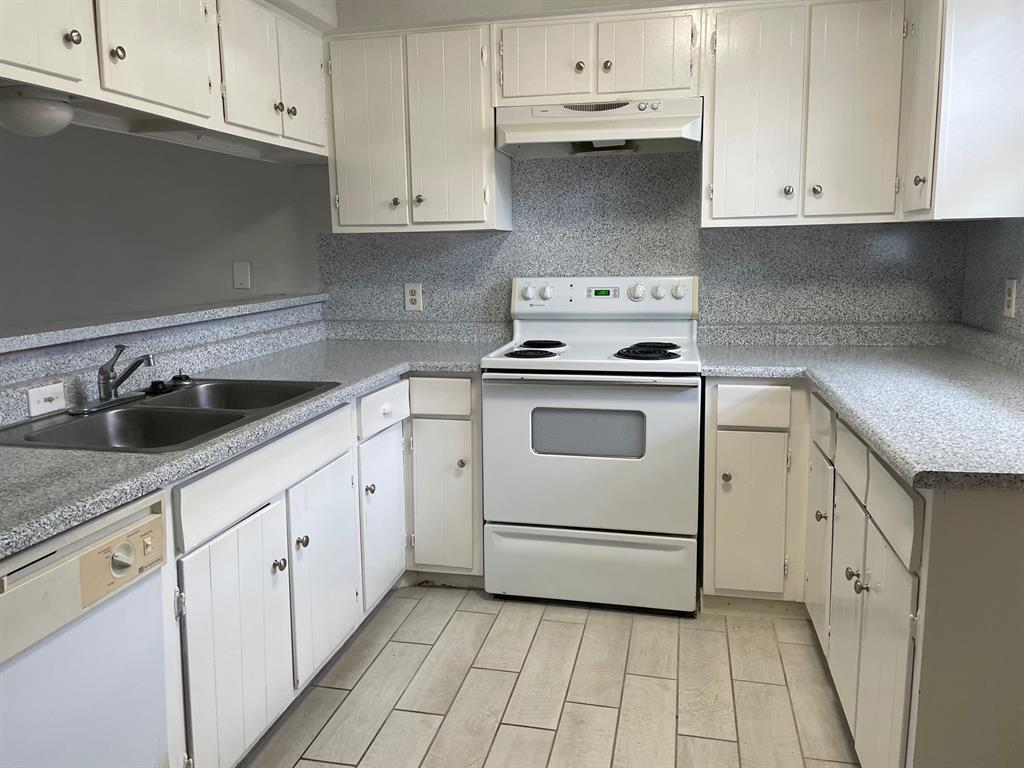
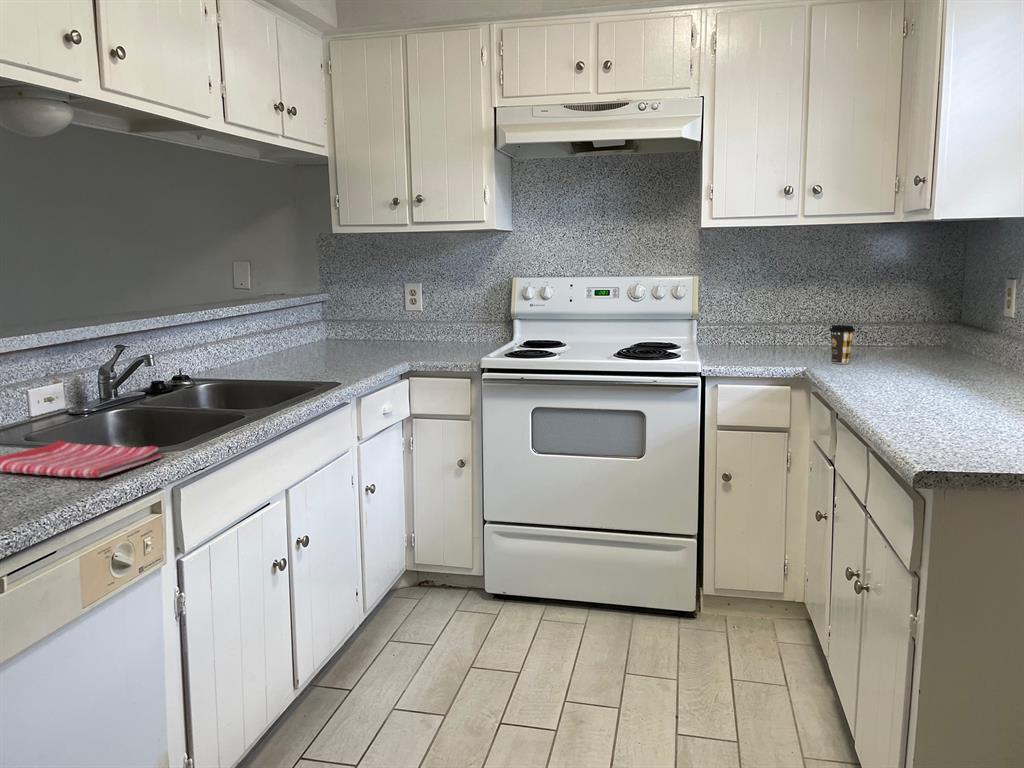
+ coffee cup [828,324,856,365]
+ dish towel [0,440,163,479]
